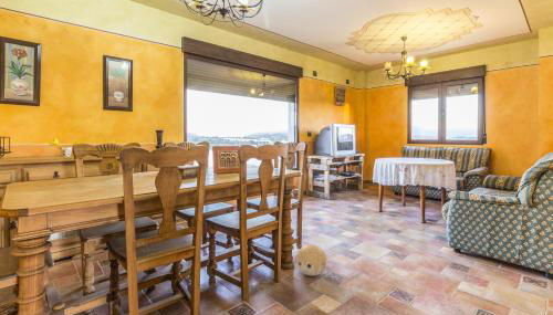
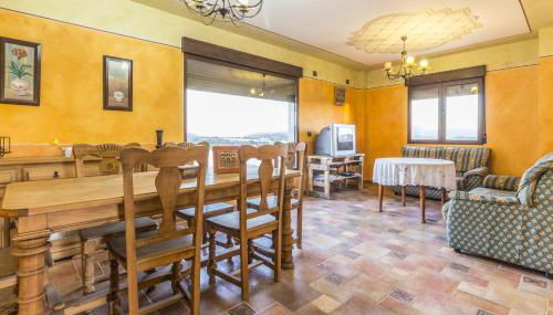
- ball [295,243,327,277]
